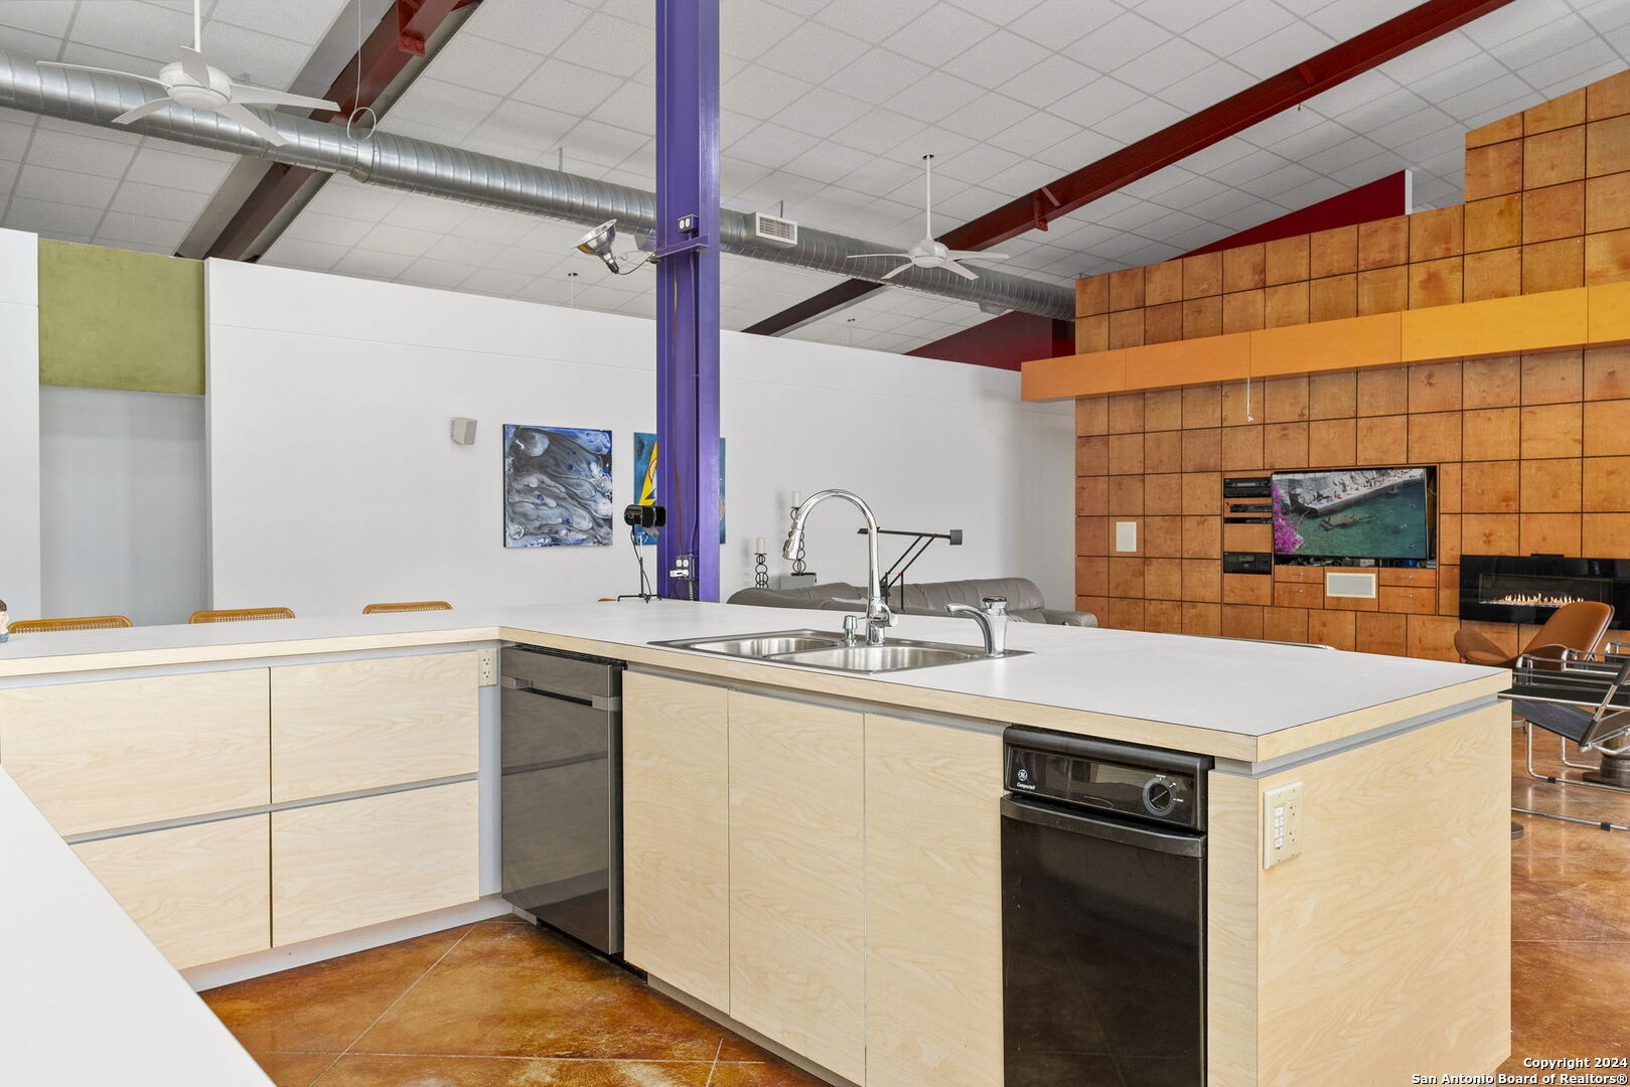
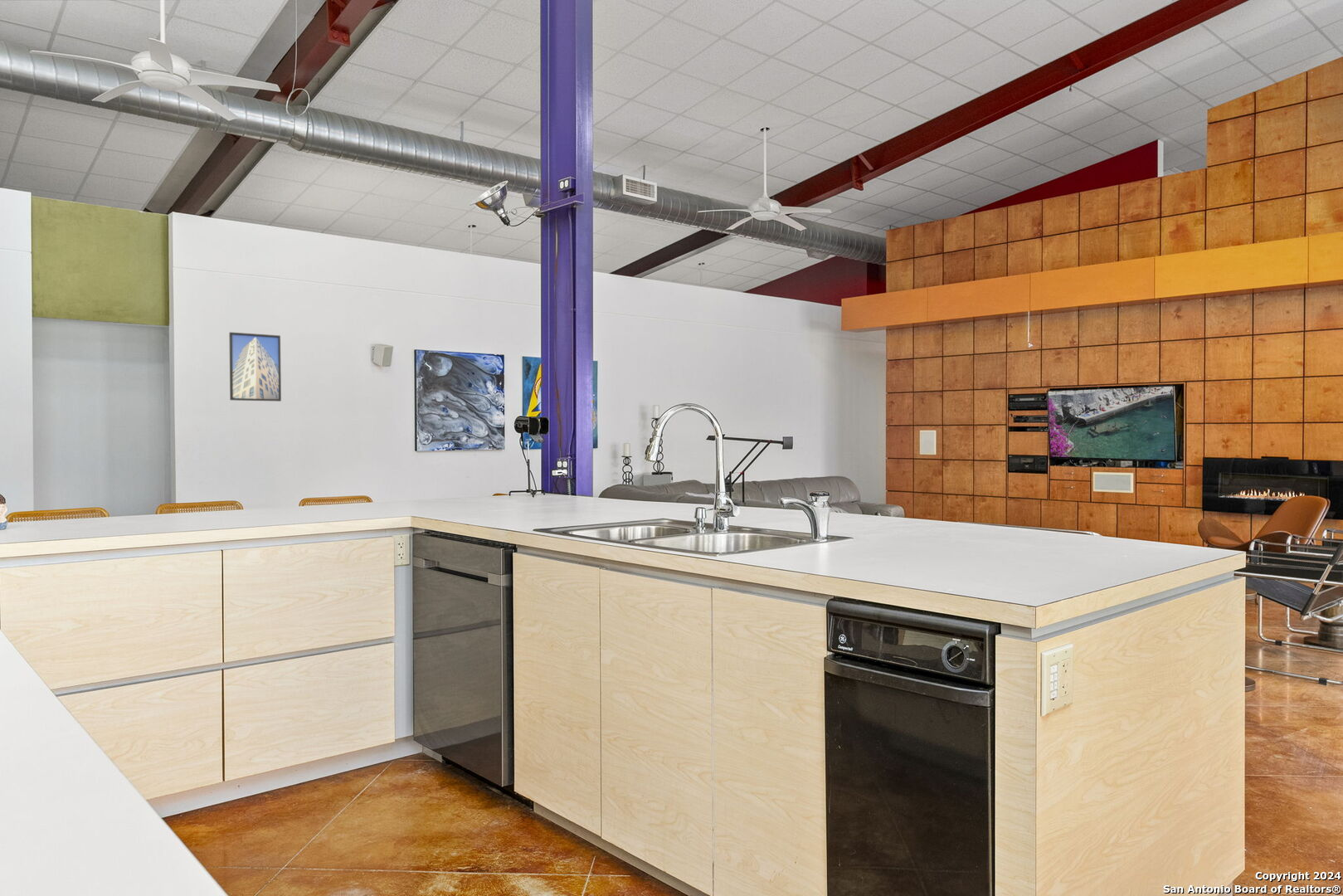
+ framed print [228,331,282,402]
